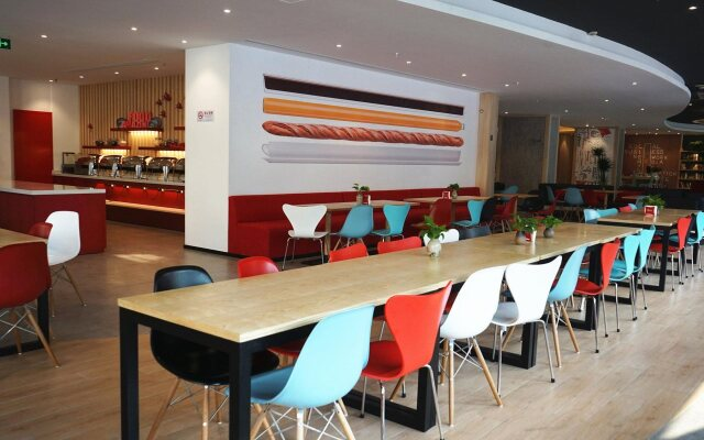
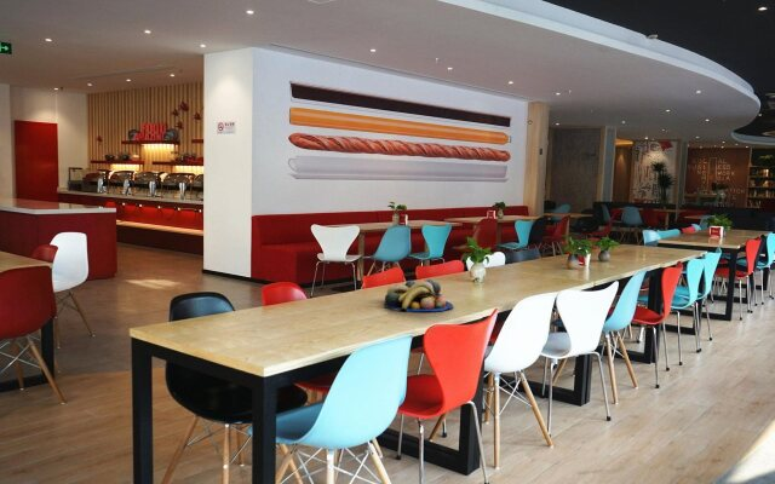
+ fruit bowl [383,278,454,313]
